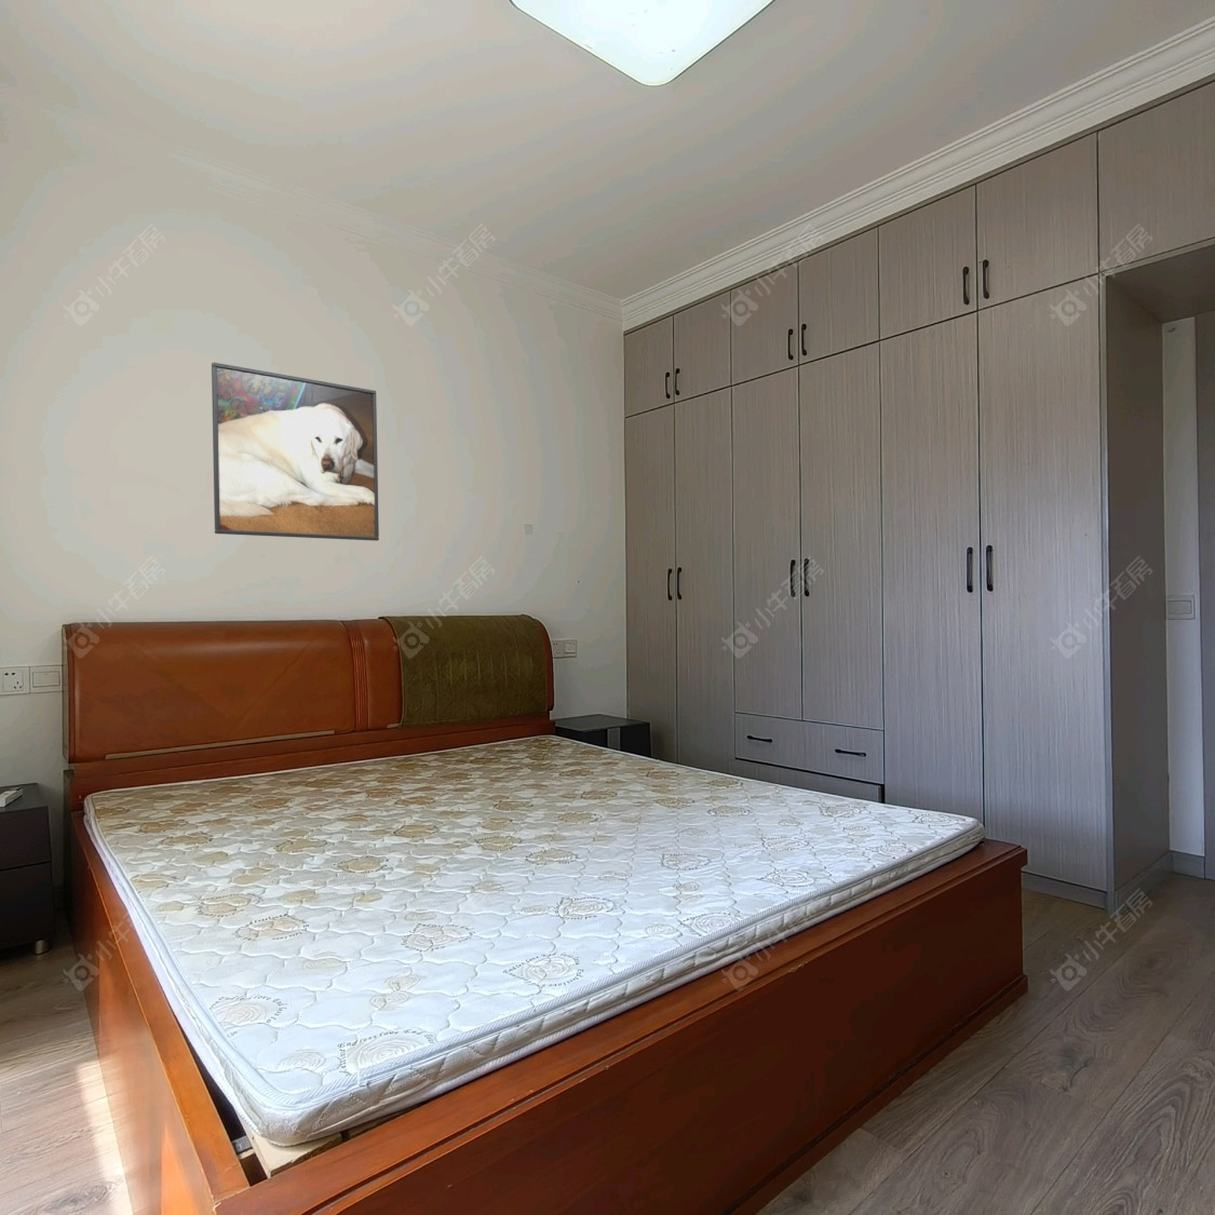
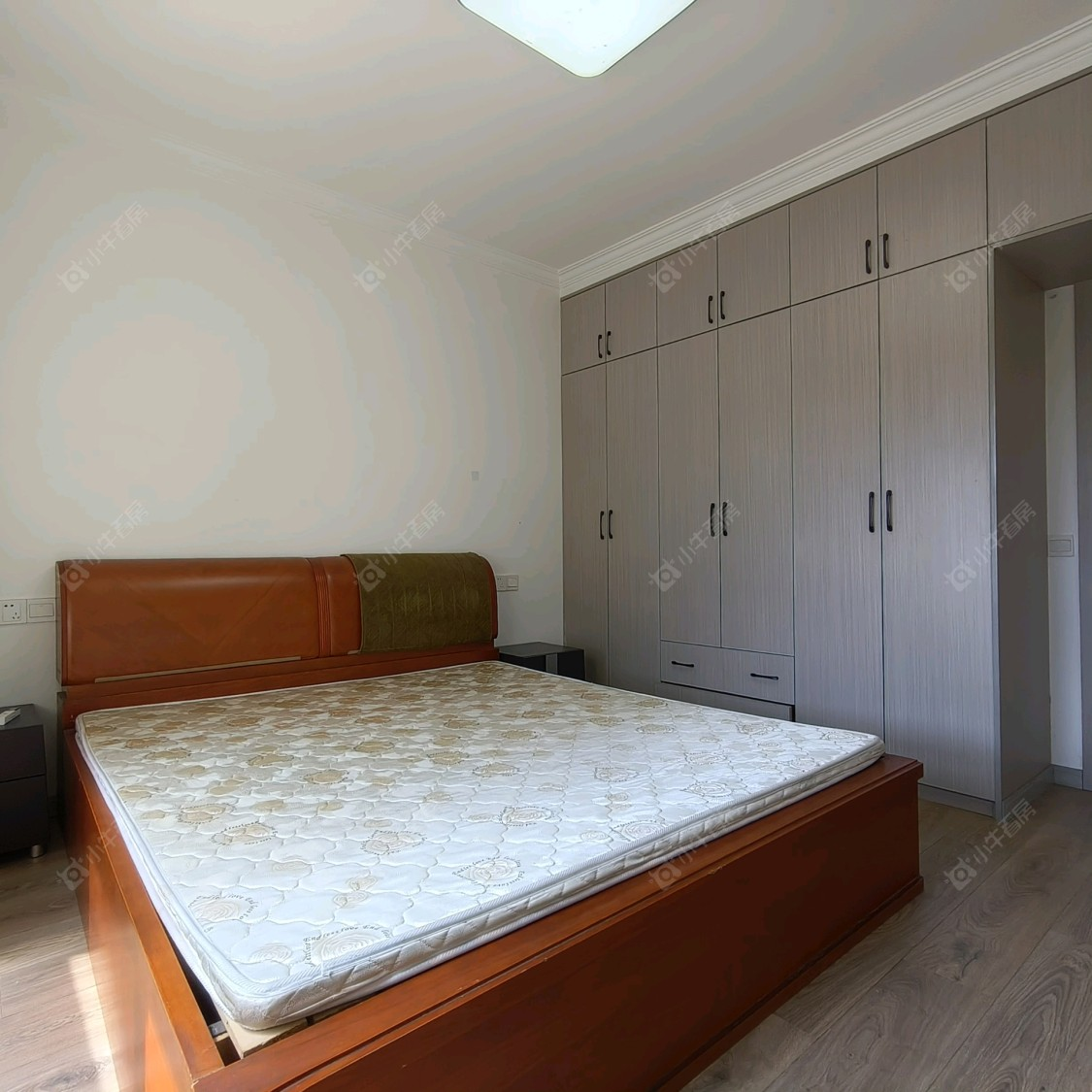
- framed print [210,362,381,542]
